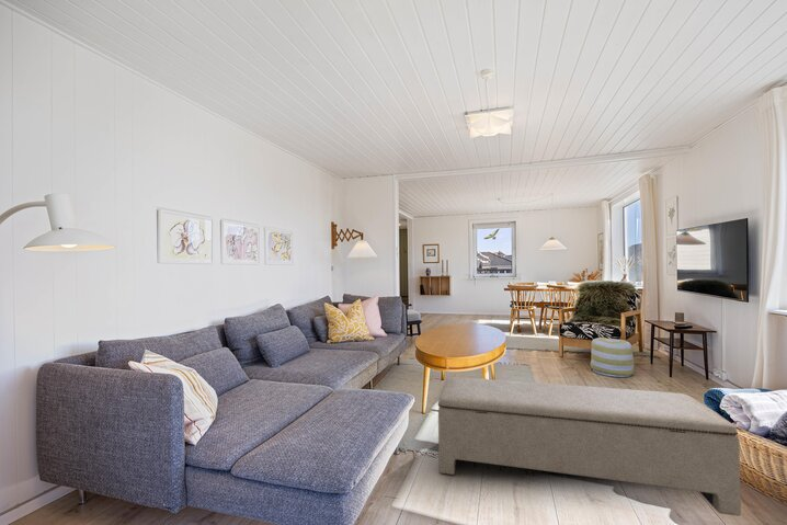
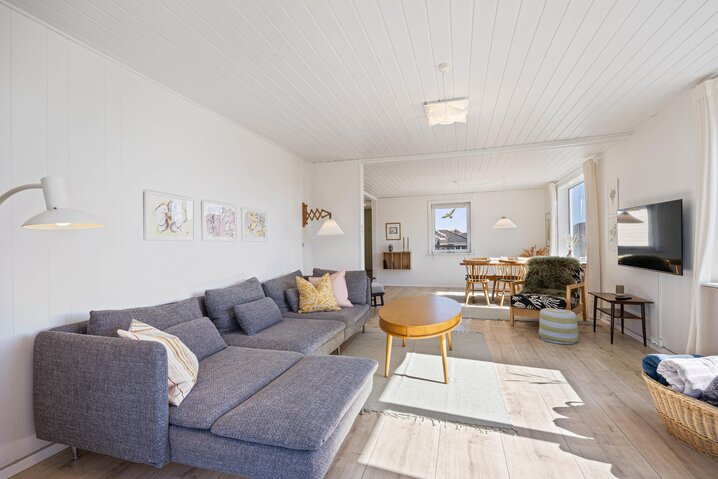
- bench [437,376,742,517]
